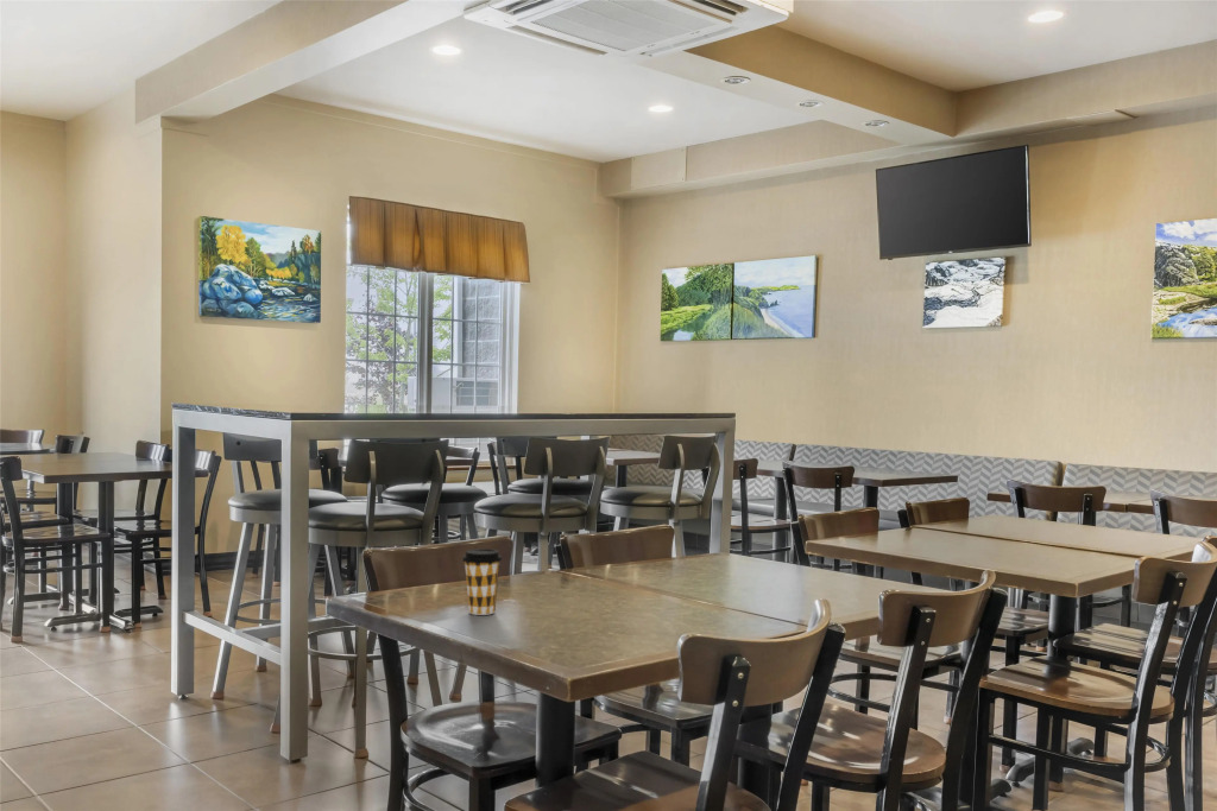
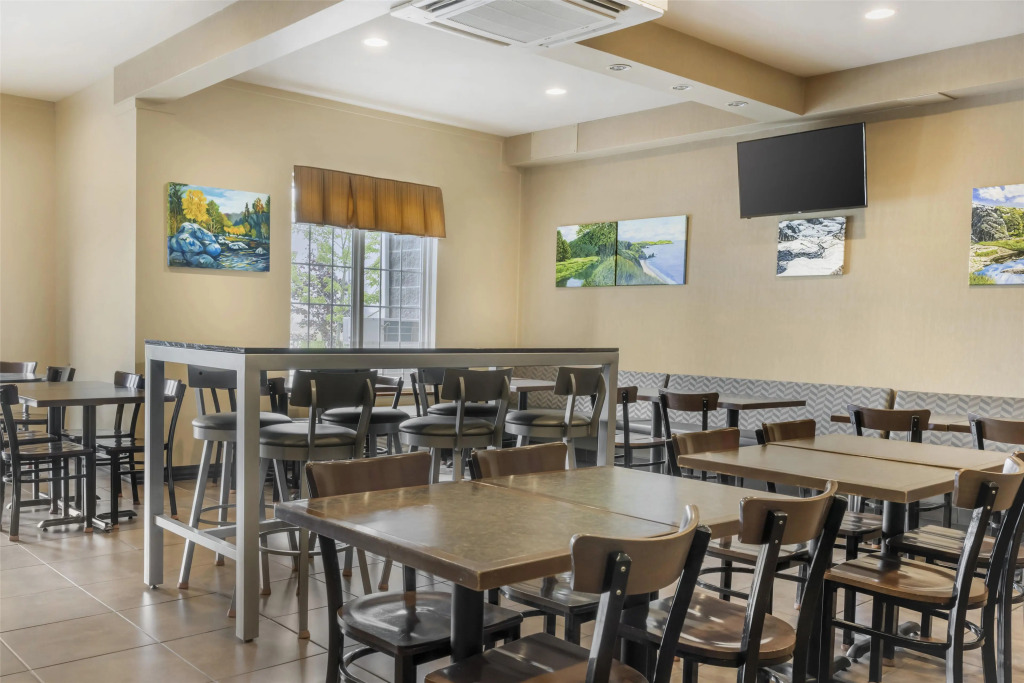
- coffee cup [461,547,503,616]
